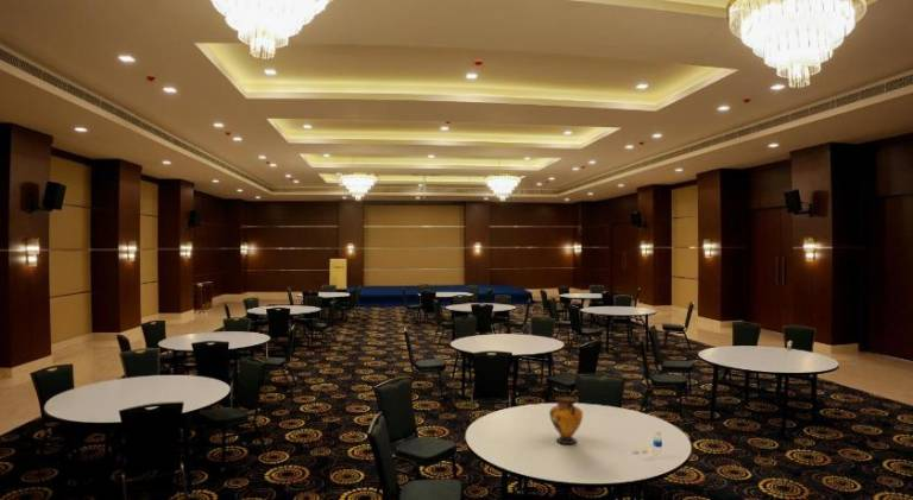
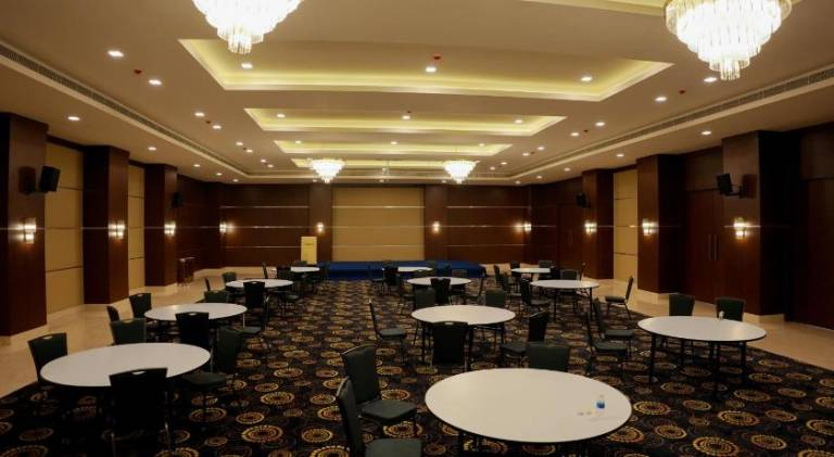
- vase [548,393,584,445]
